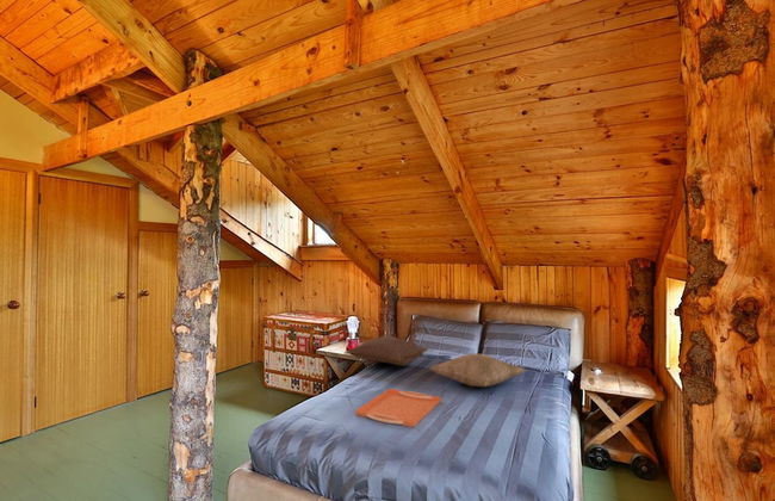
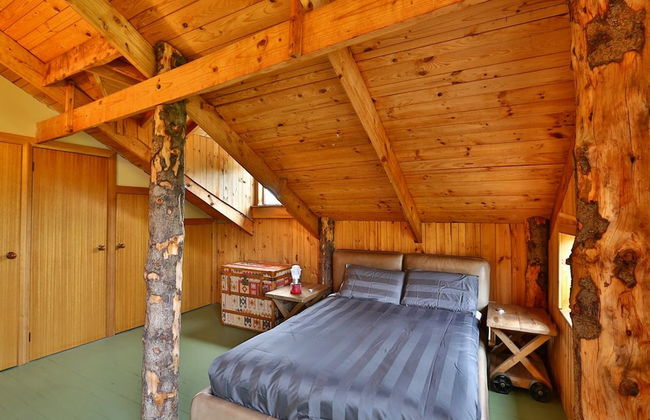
- decorative pillow [429,353,527,388]
- serving tray [354,388,442,428]
- cushion [343,335,429,367]
